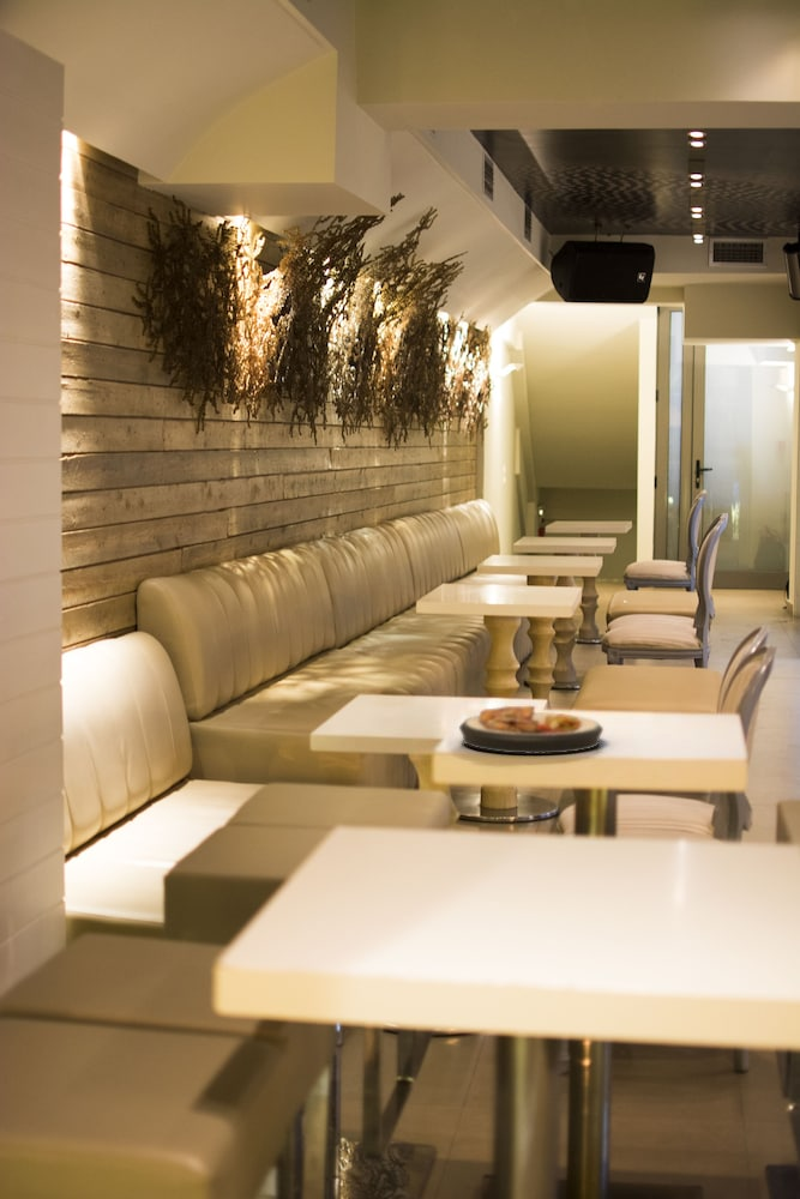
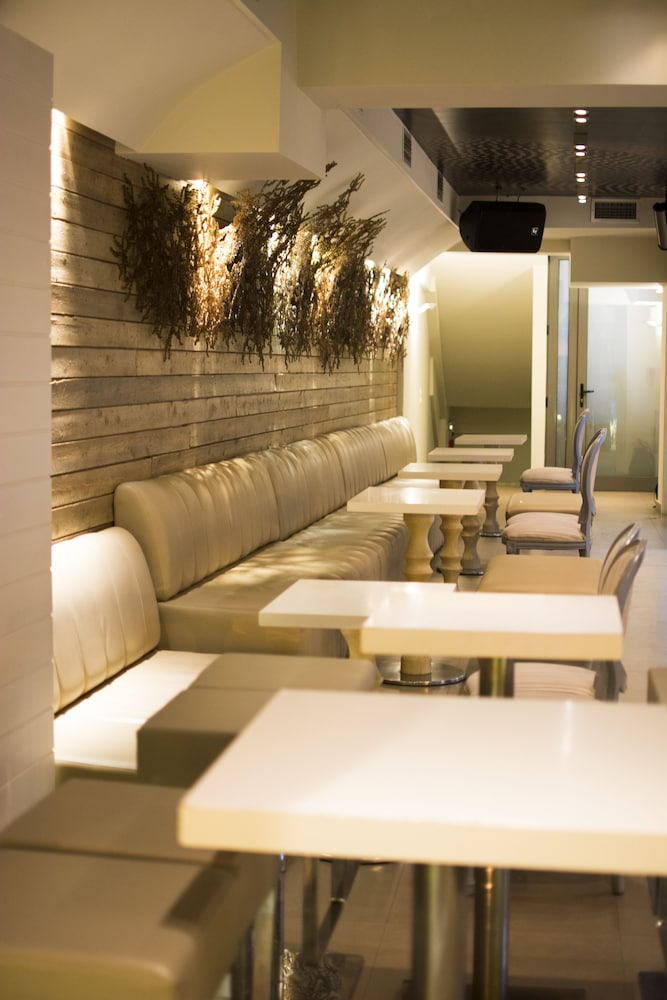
- plate [458,705,604,755]
